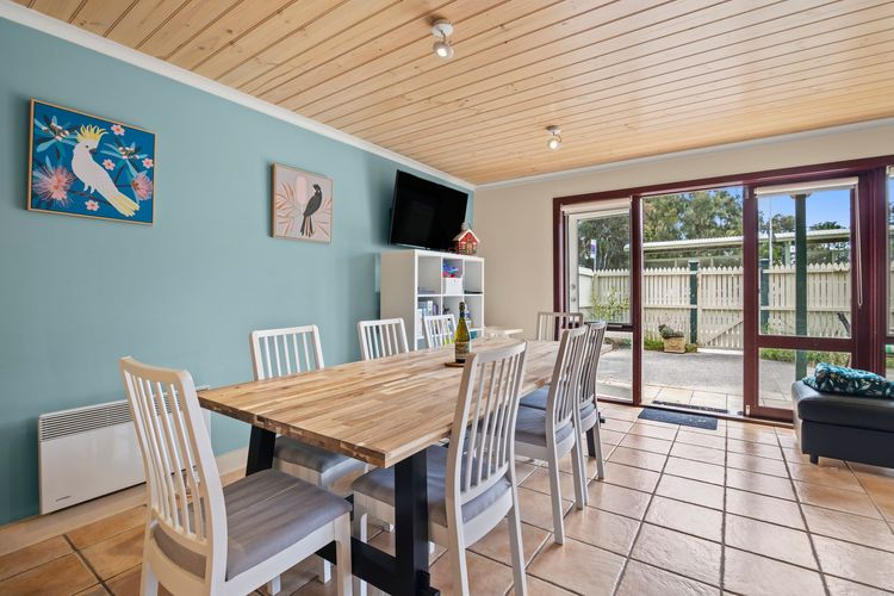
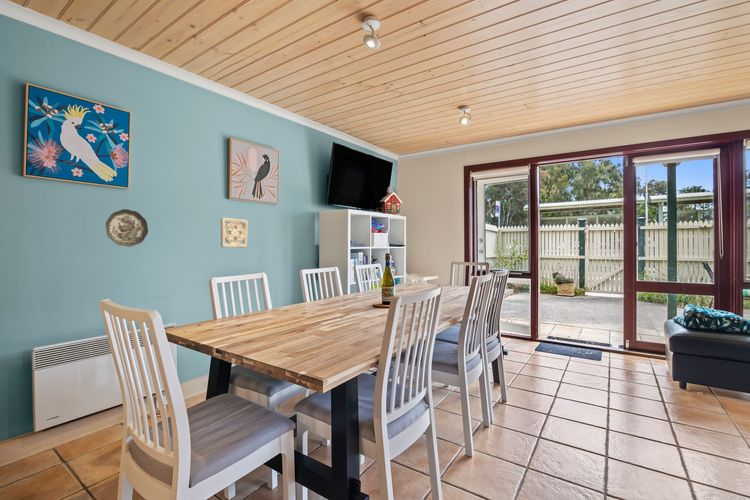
+ wall ornament [220,217,249,248]
+ decorative plate [105,208,149,248]
